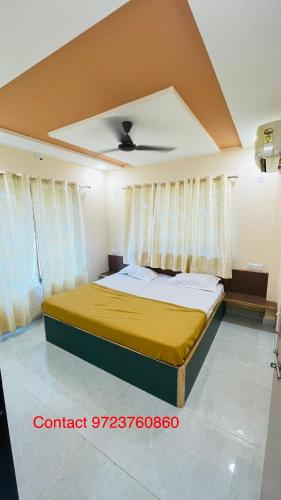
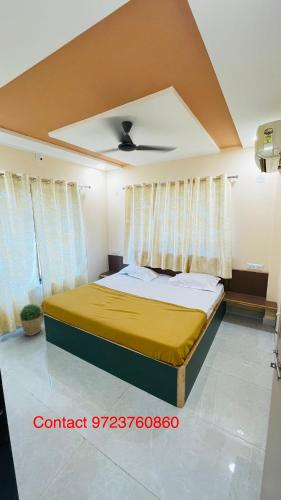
+ potted plant [18,303,43,337]
